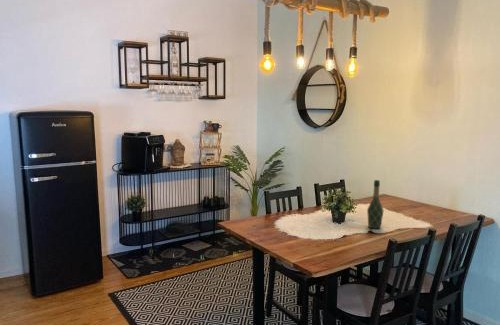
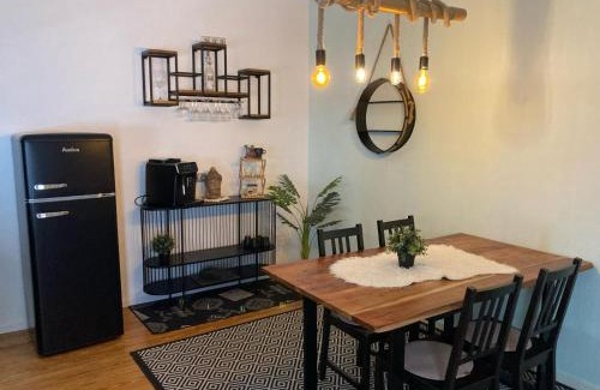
- wine bottle [366,179,384,230]
